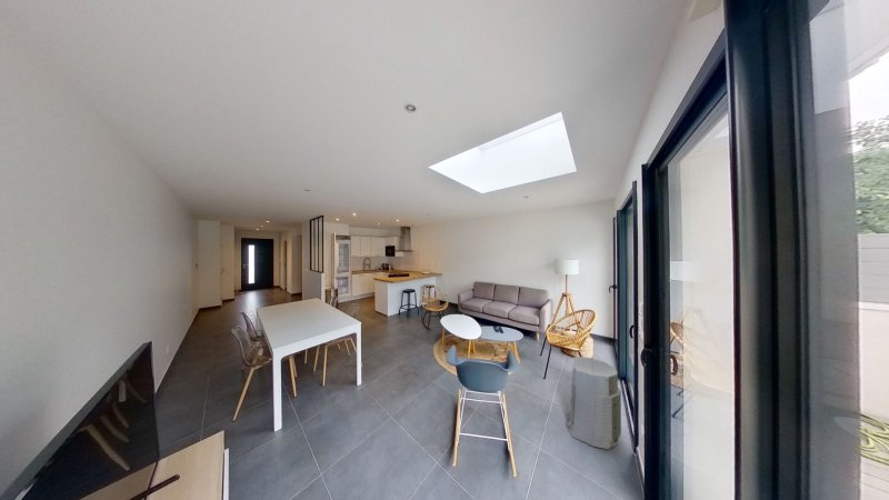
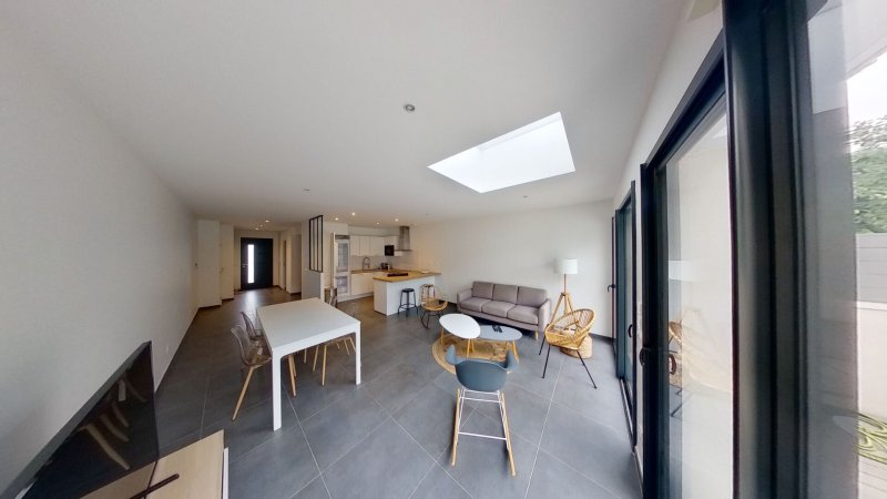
- air purifier [567,356,622,450]
